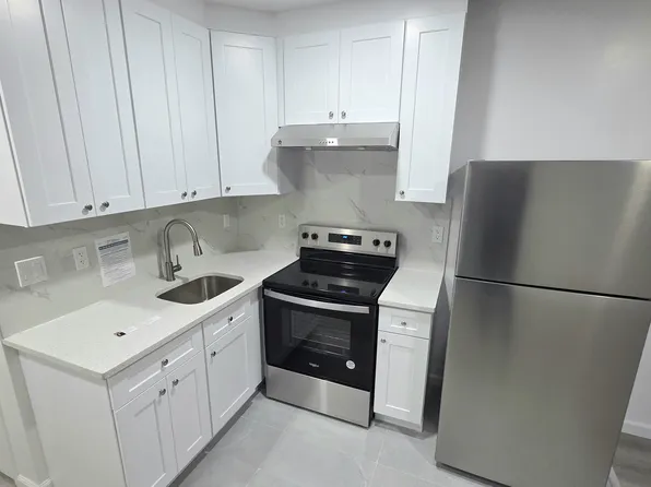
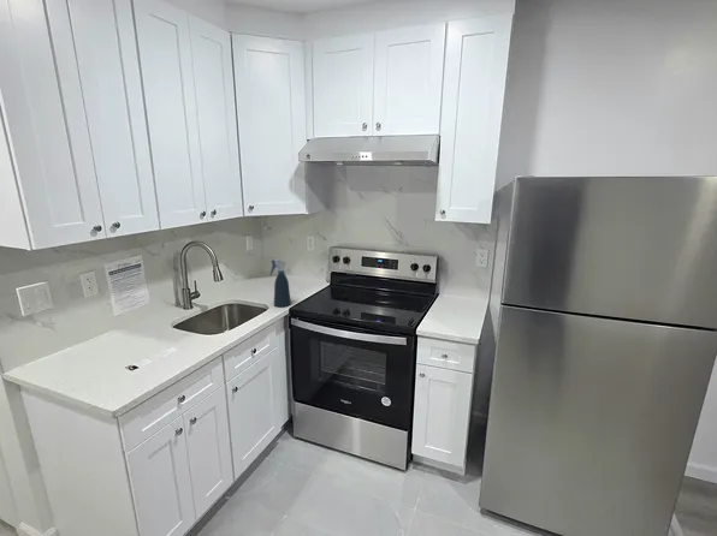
+ spray bottle [269,258,292,308]
